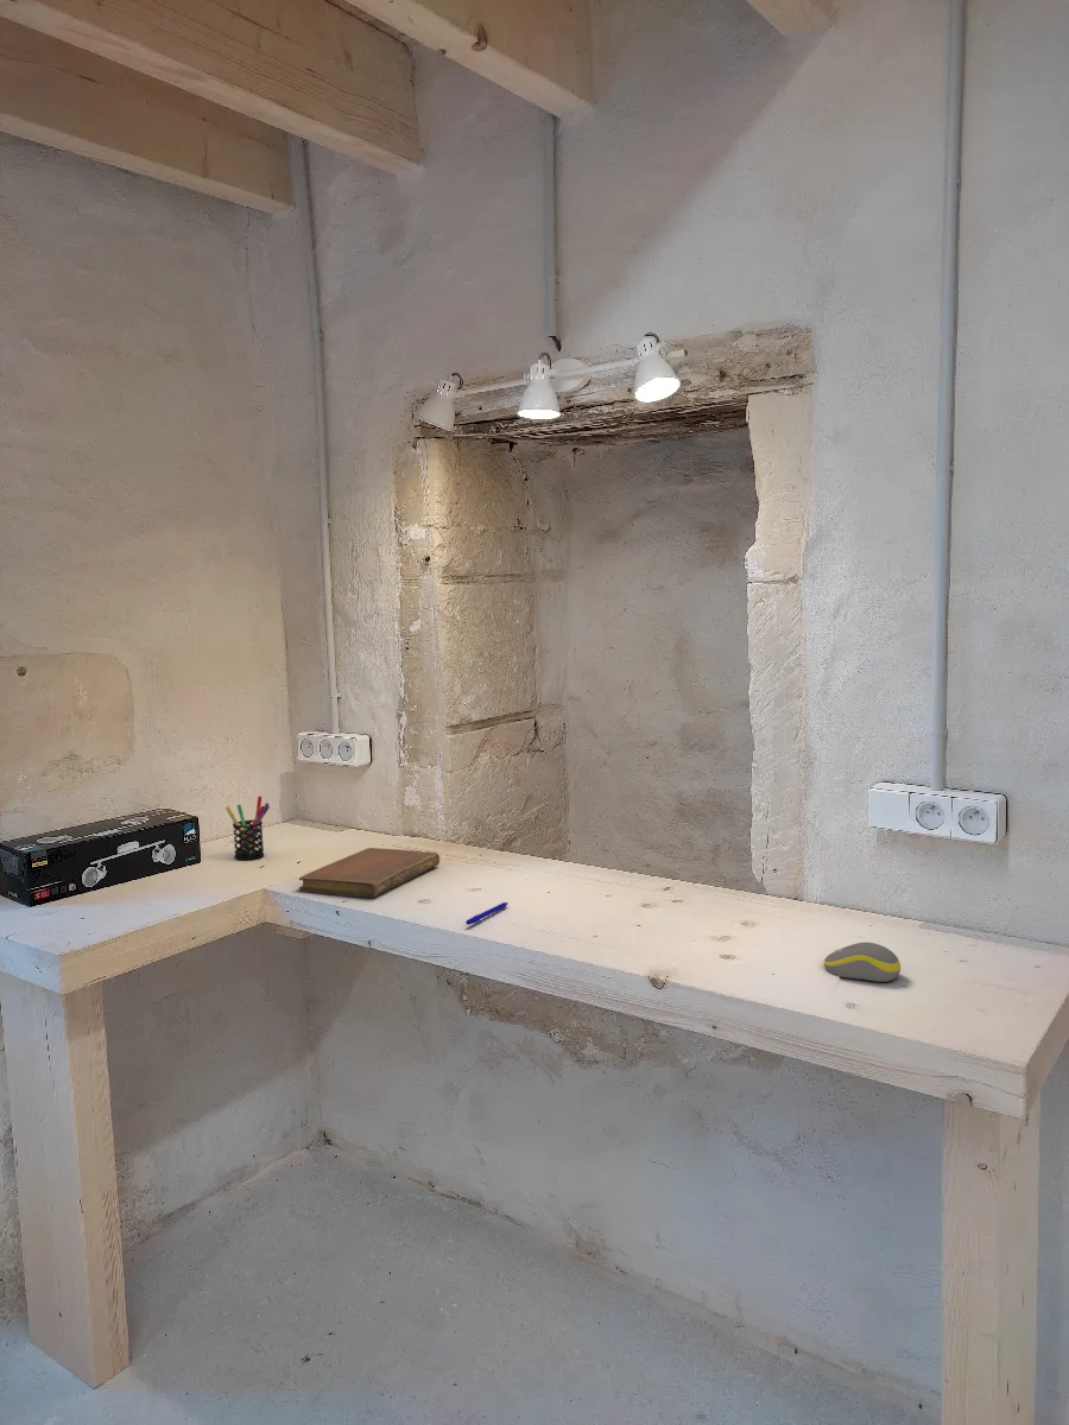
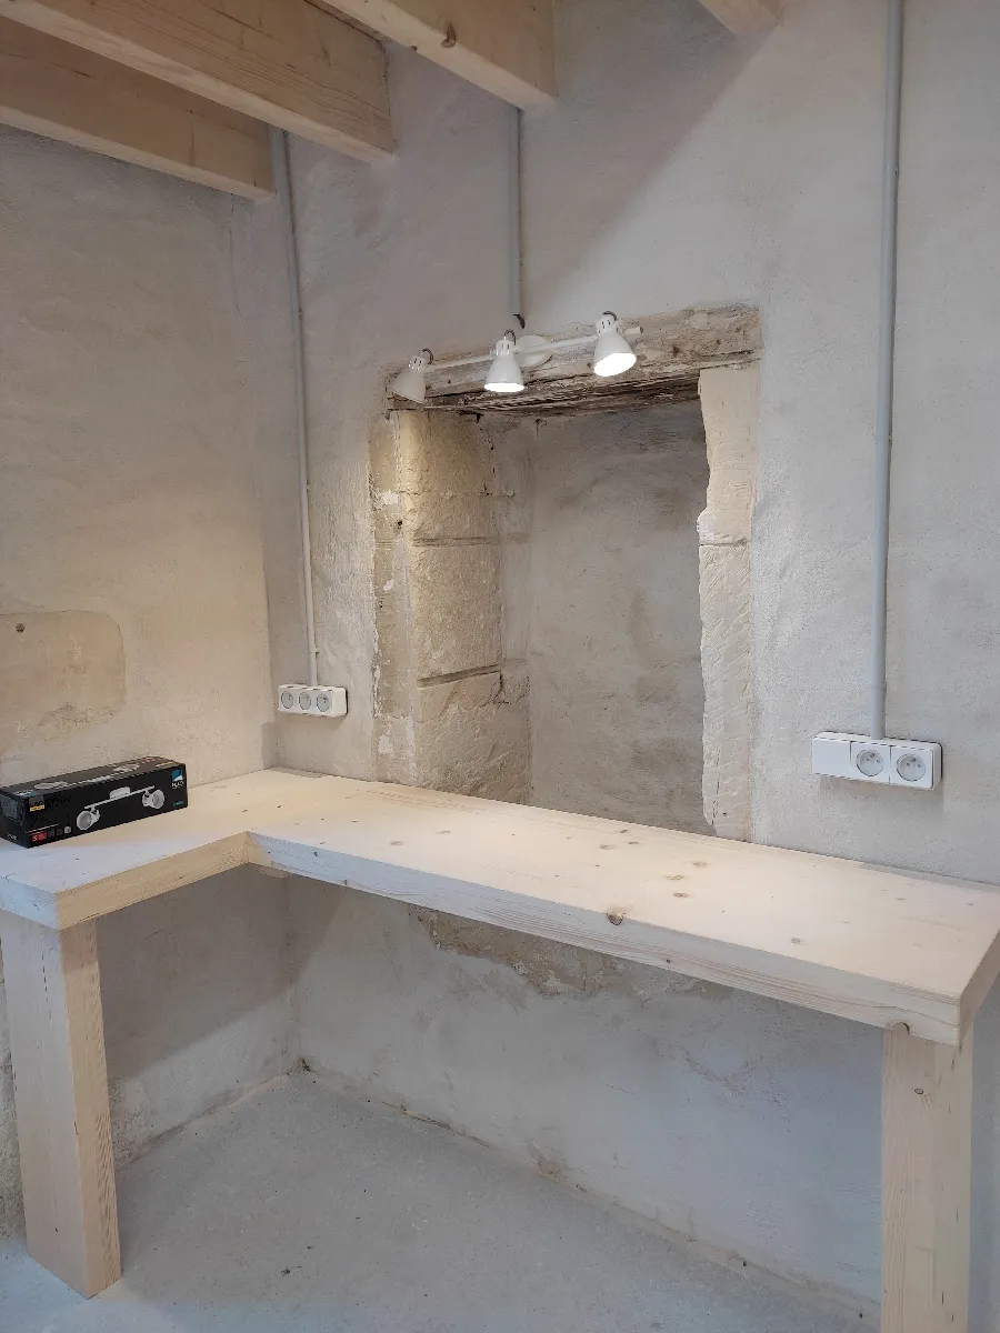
- notebook [298,847,441,899]
- pen [464,901,510,926]
- computer mouse [823,942,902,983]
- pen holder [224,796,271,861]
